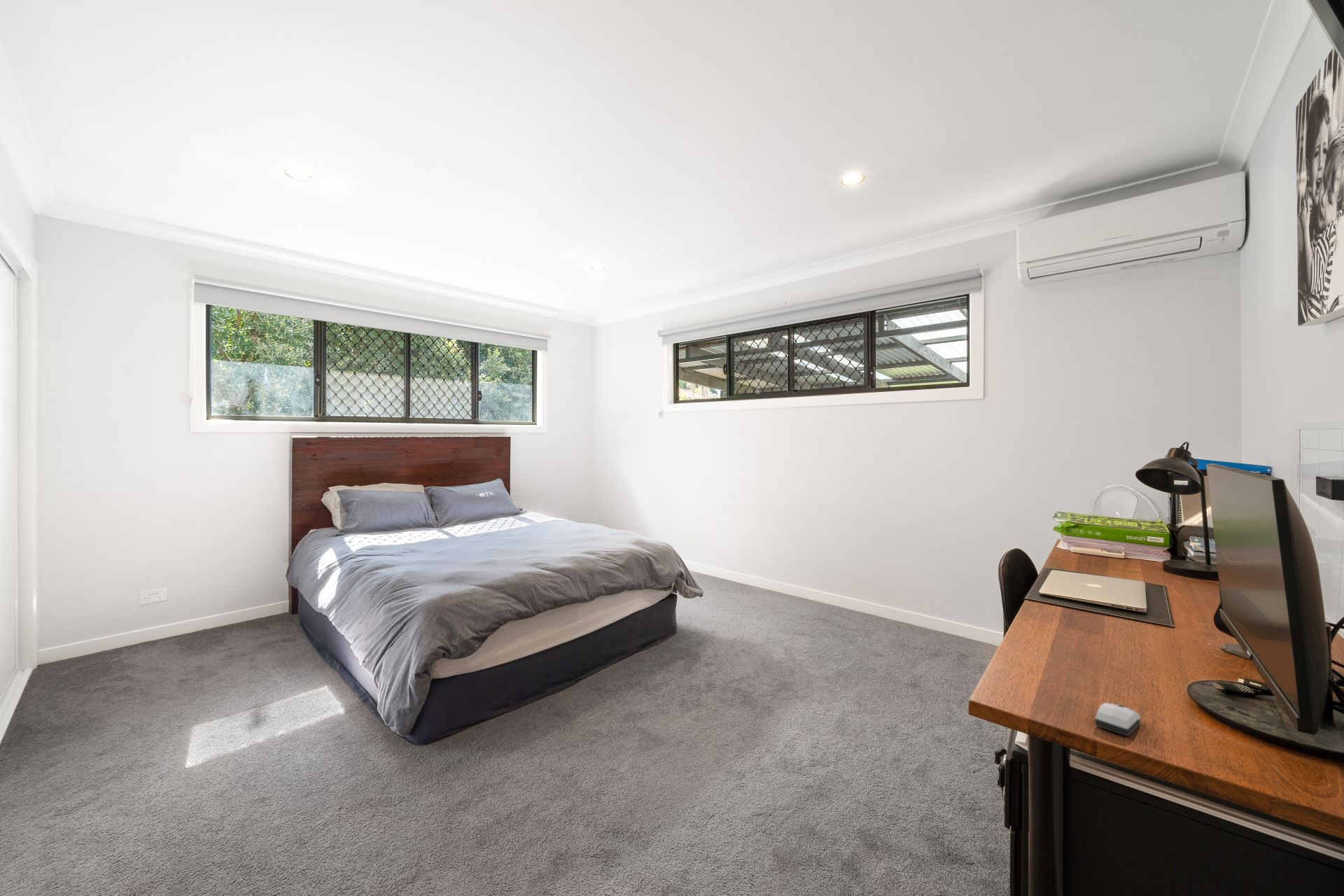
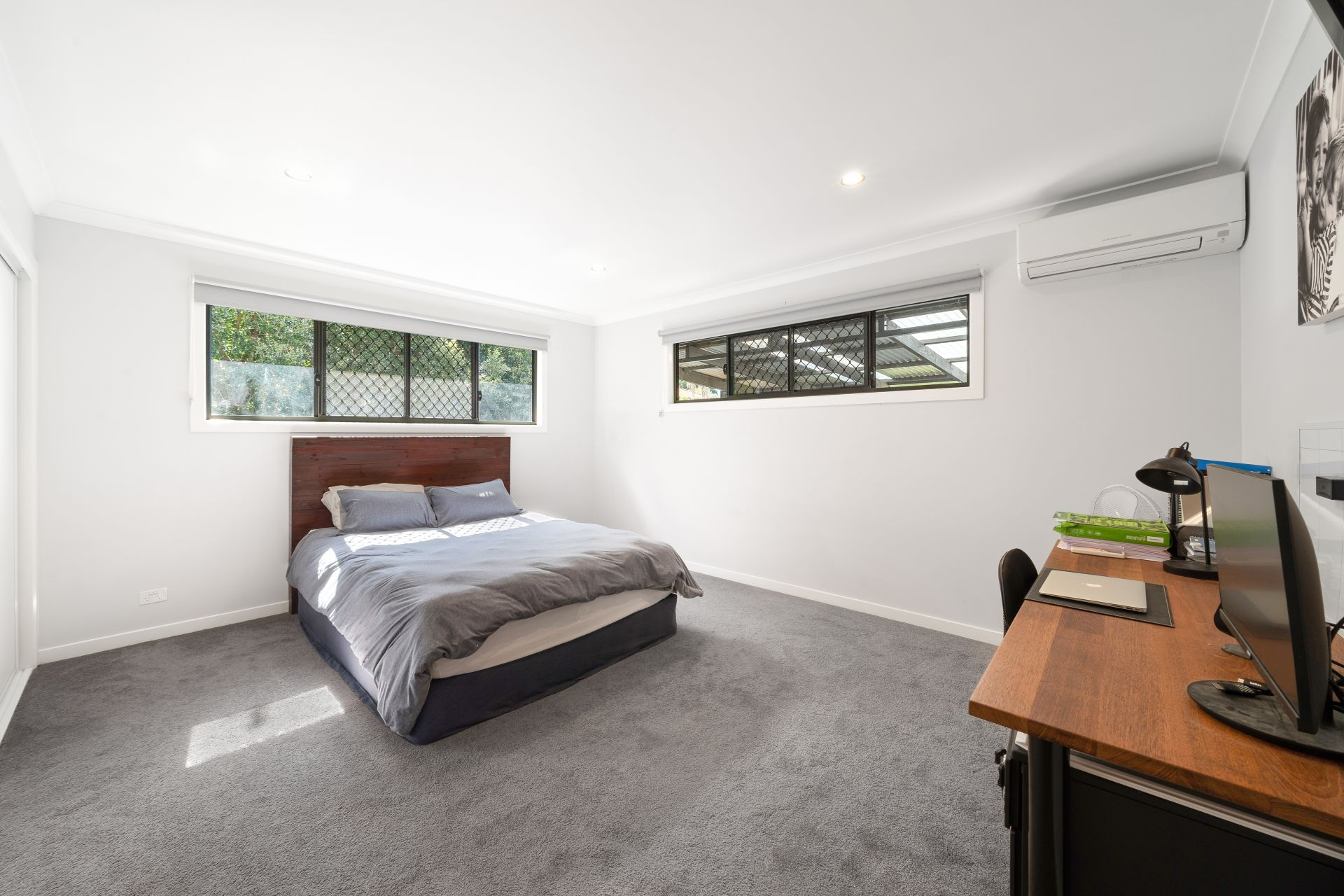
- computer mouse [1094,702,1141,737]
